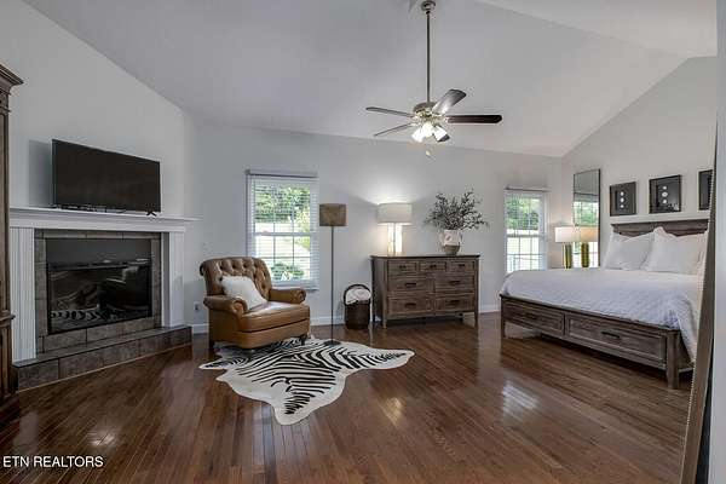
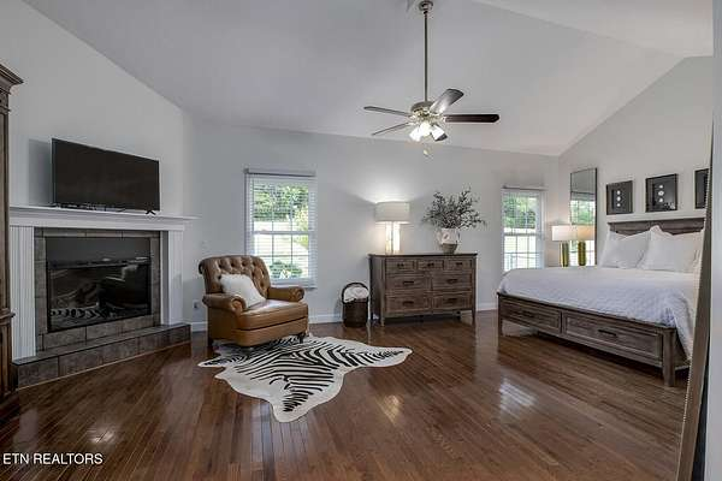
- floor lamp [318,202,347,347]
